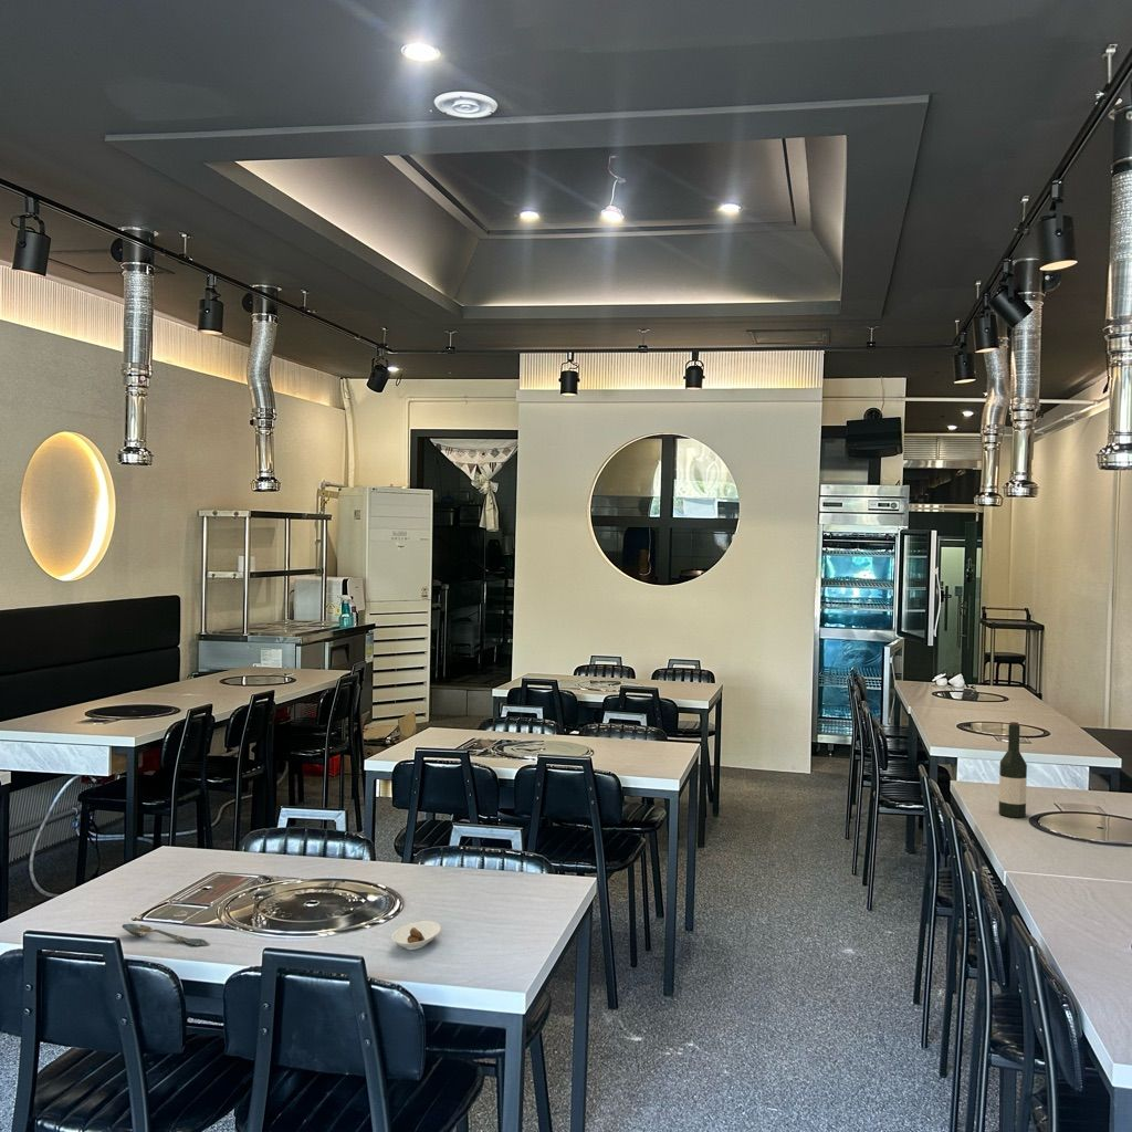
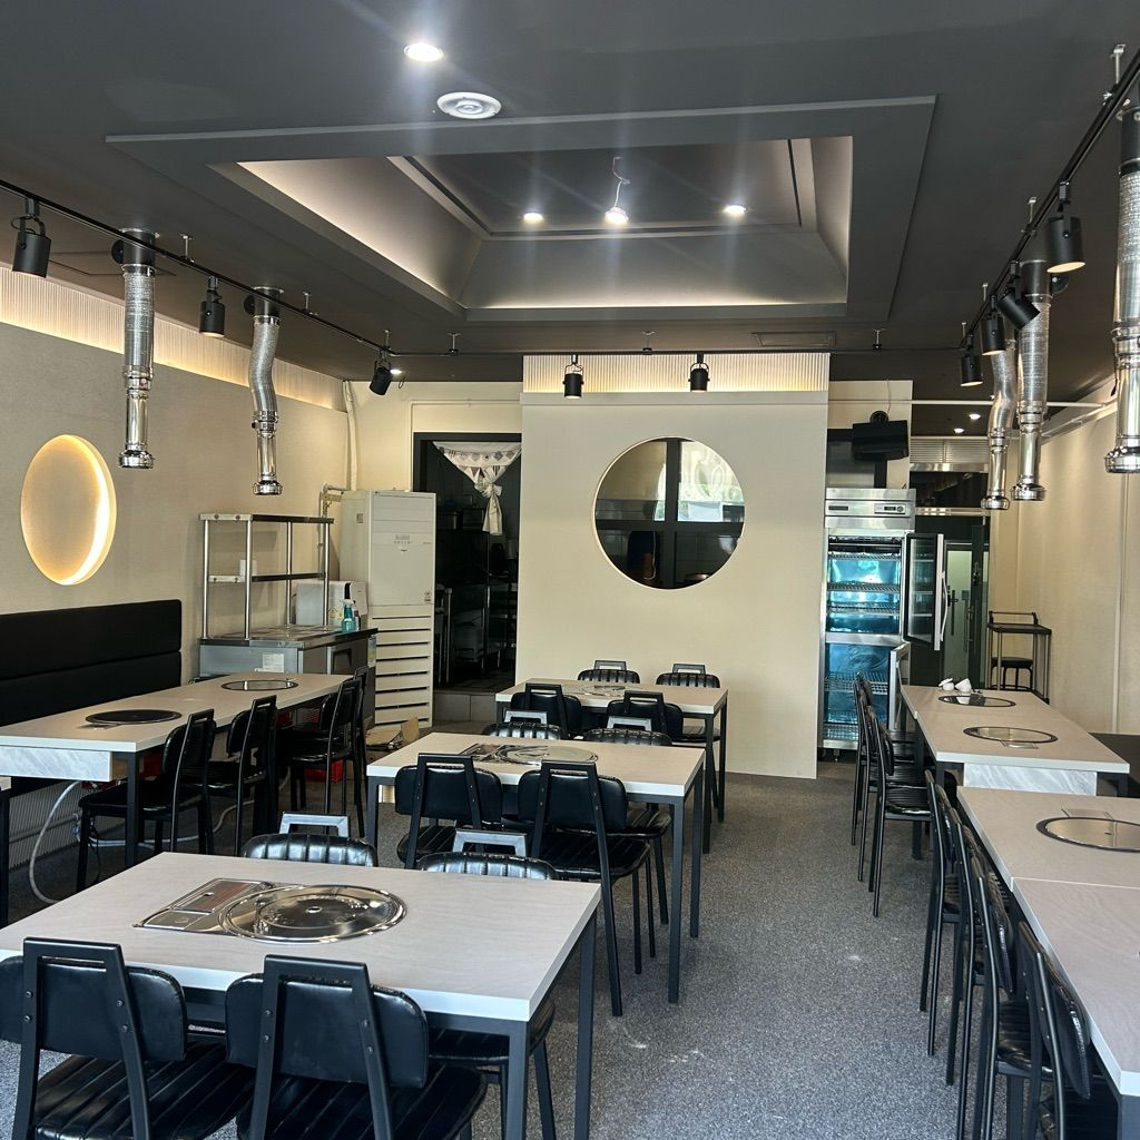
- spoon [120,923,211,946]
- saucer [390,920,442,951]
- wine bottle [997,721,1028,818]
